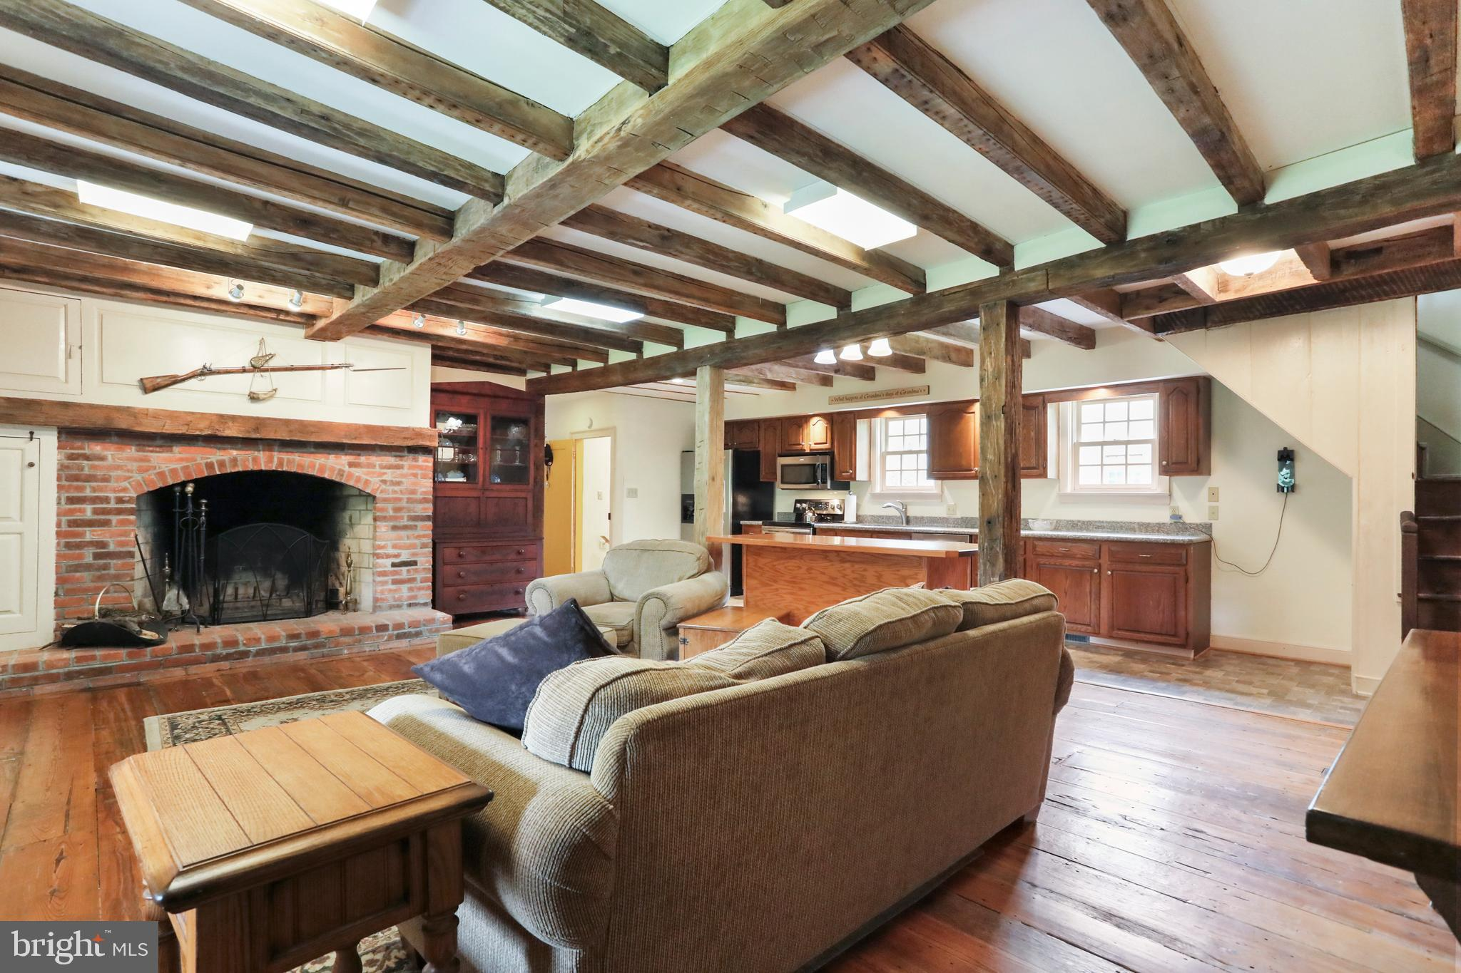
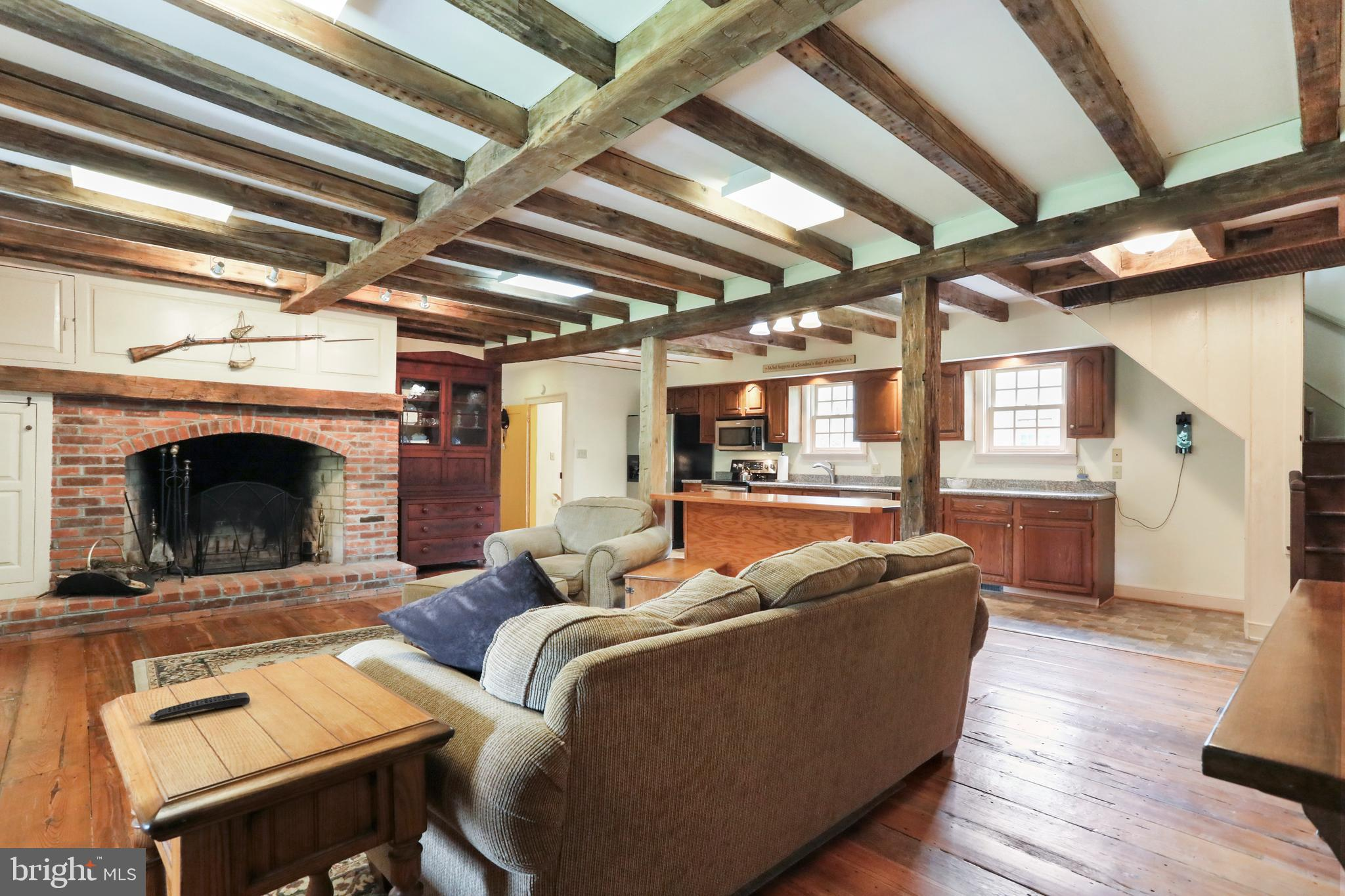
+ remote control [148,692,251,721]
